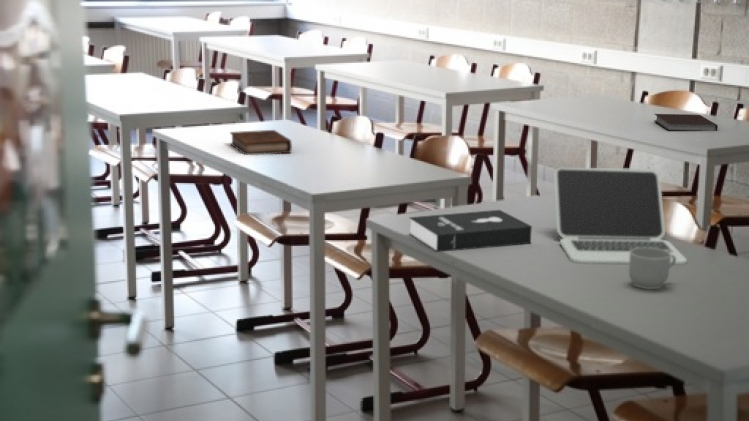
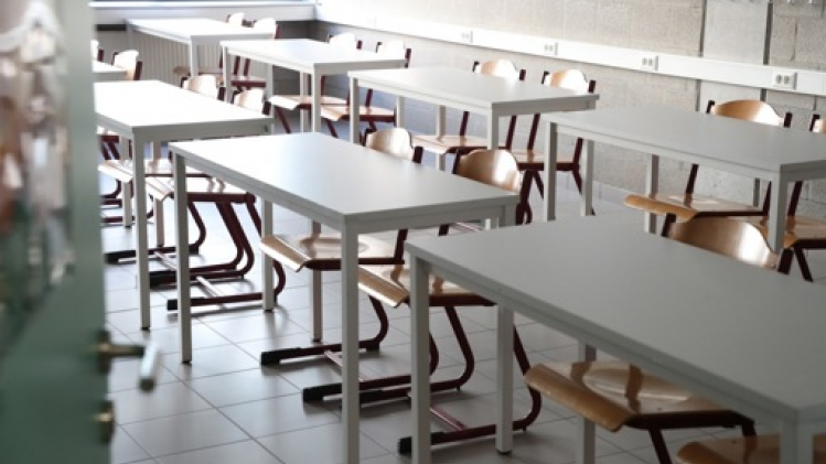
- notebook [653,113,719,132]
- laptop [553,167,688,266]
- booklet [408,209,533,253]
- book [229,129,293,156]
- mug [628,247,676,290]
